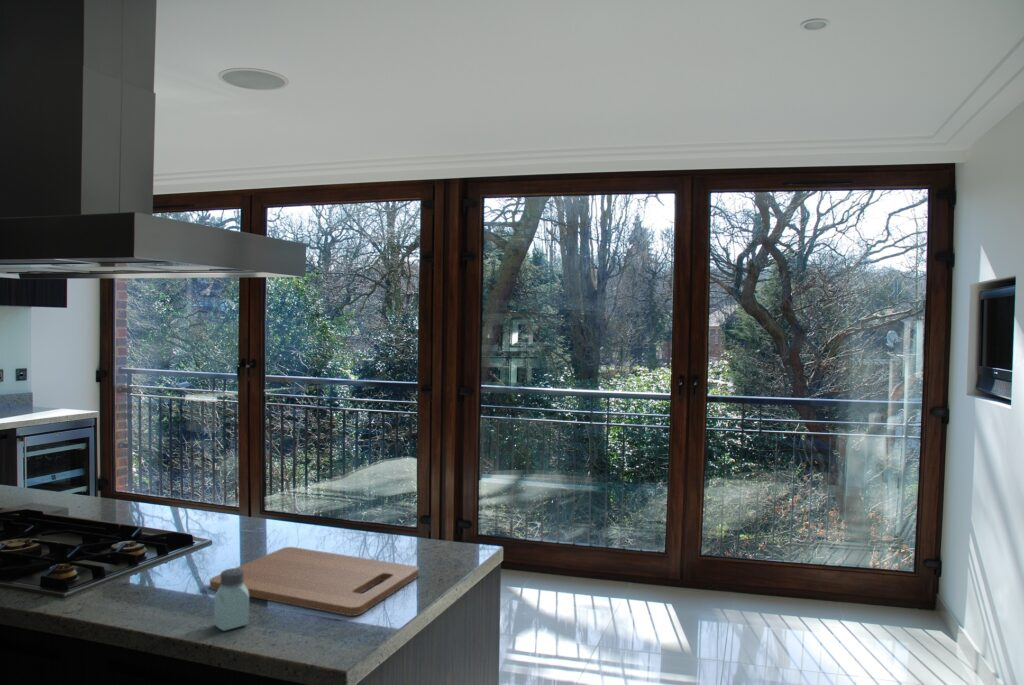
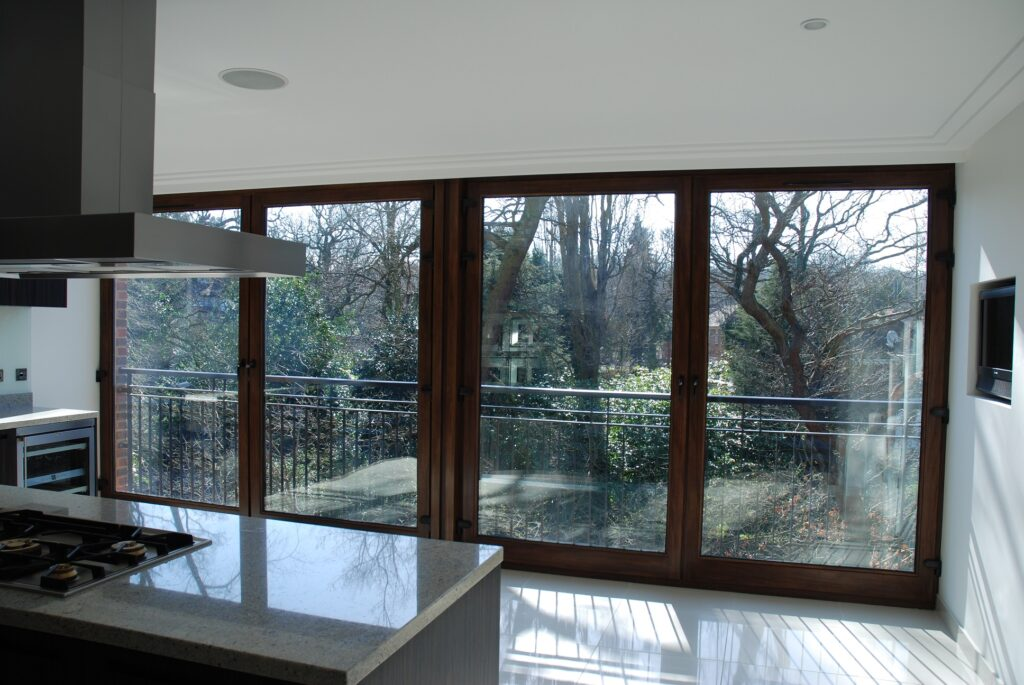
- saltshaker [213,567,250,632]
- cutting board [209,546,420,617]
